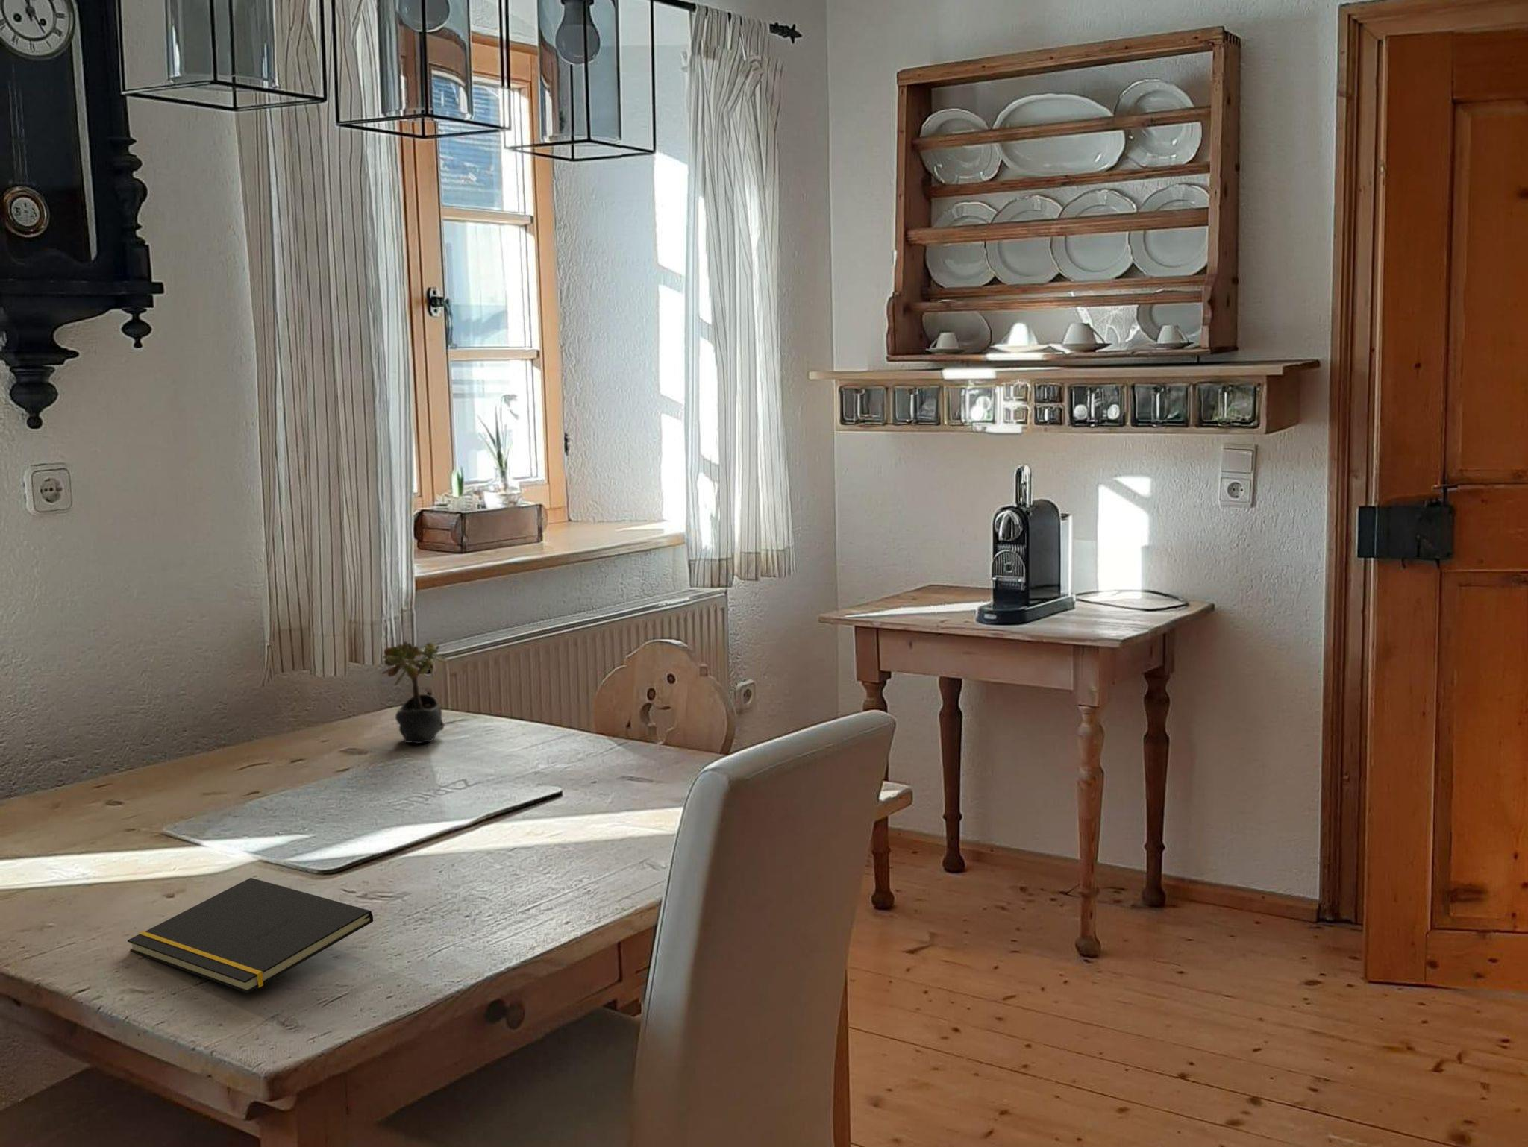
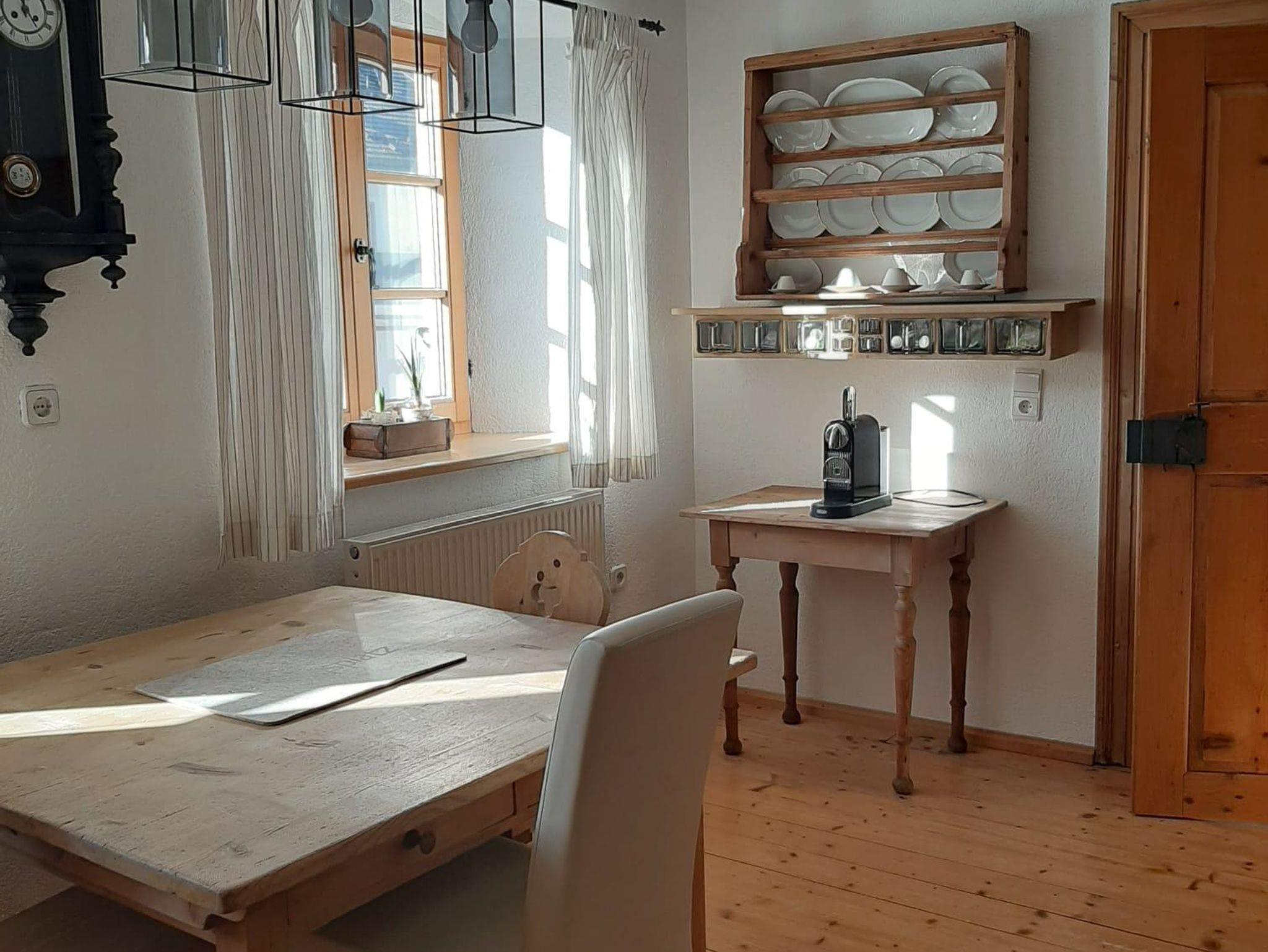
- notepad [127,877,374,994]
- succulent plant [381,641,451,745]
